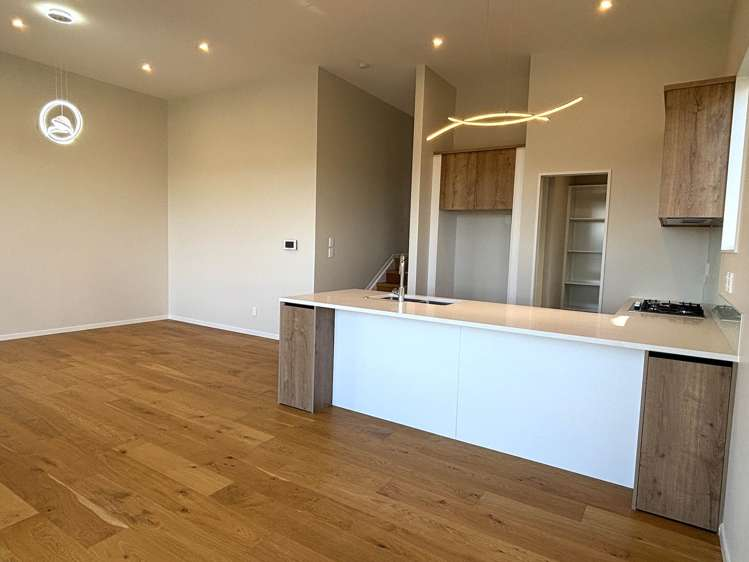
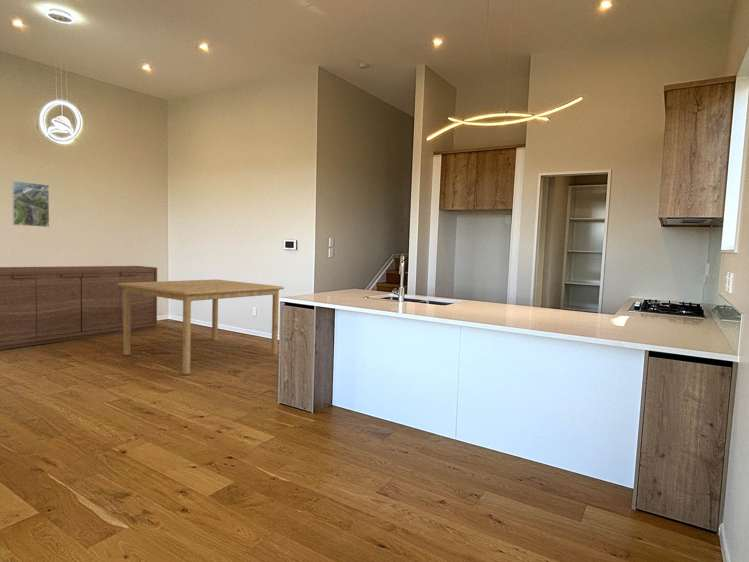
+ dining table [117,278,285,375]
+ sideboard [0,265,158,351]
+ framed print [11,180,50,228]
